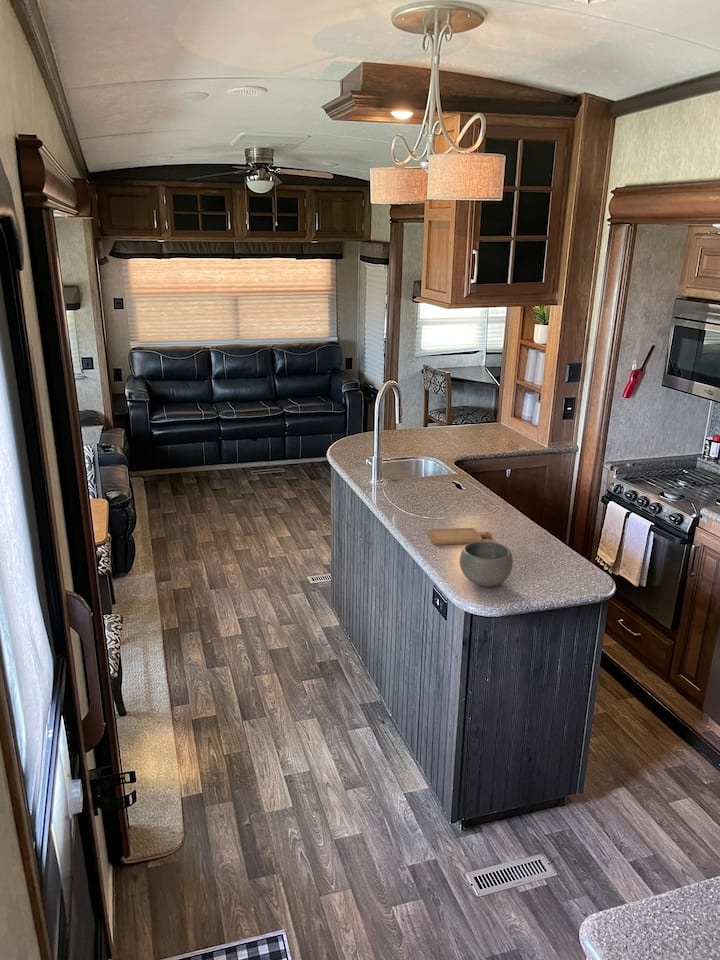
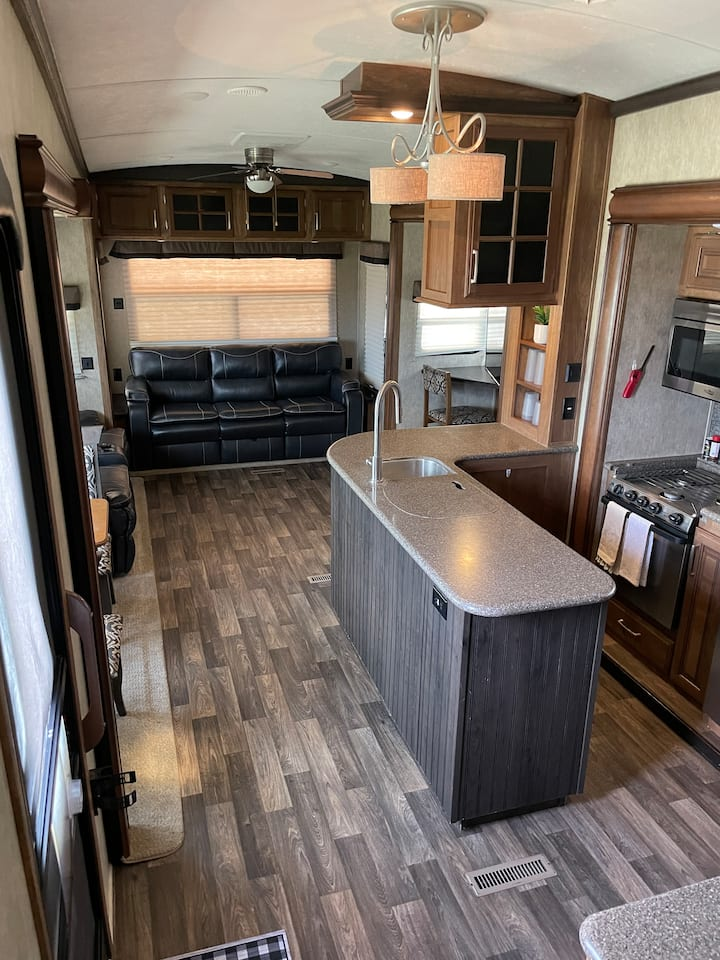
- bowl [459,540,514,588]
- chopping board [426,527,493,546]
